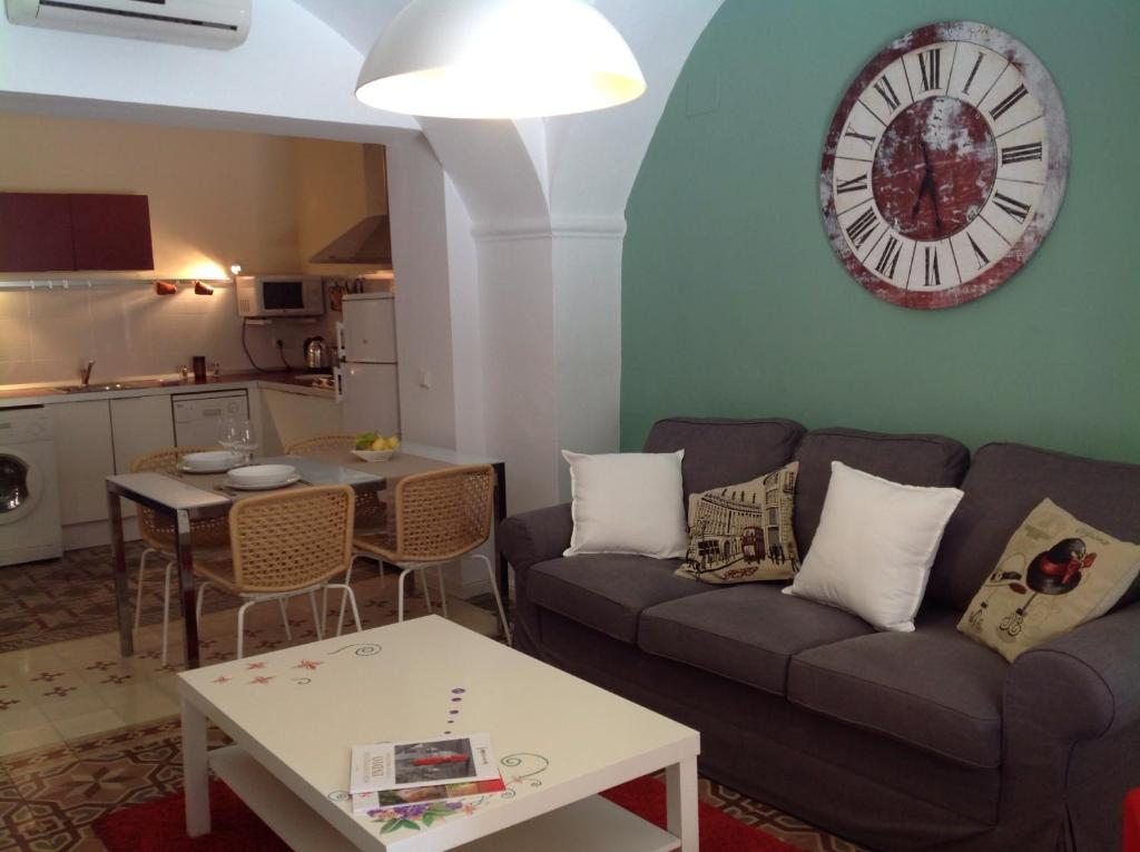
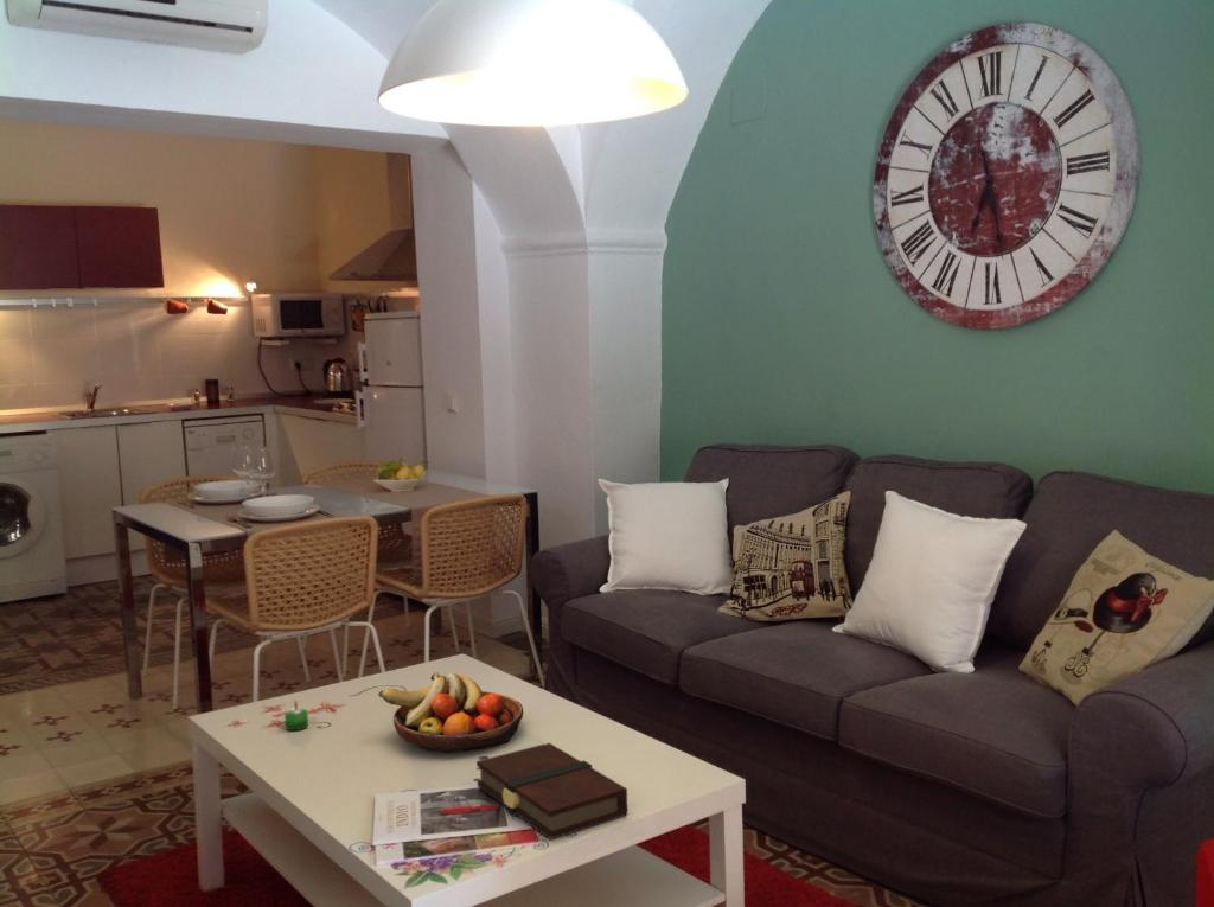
+ fruit bowl [379,672,524,754]
+ candle [270,698,321,732]
+ book [475,742,628,841]
